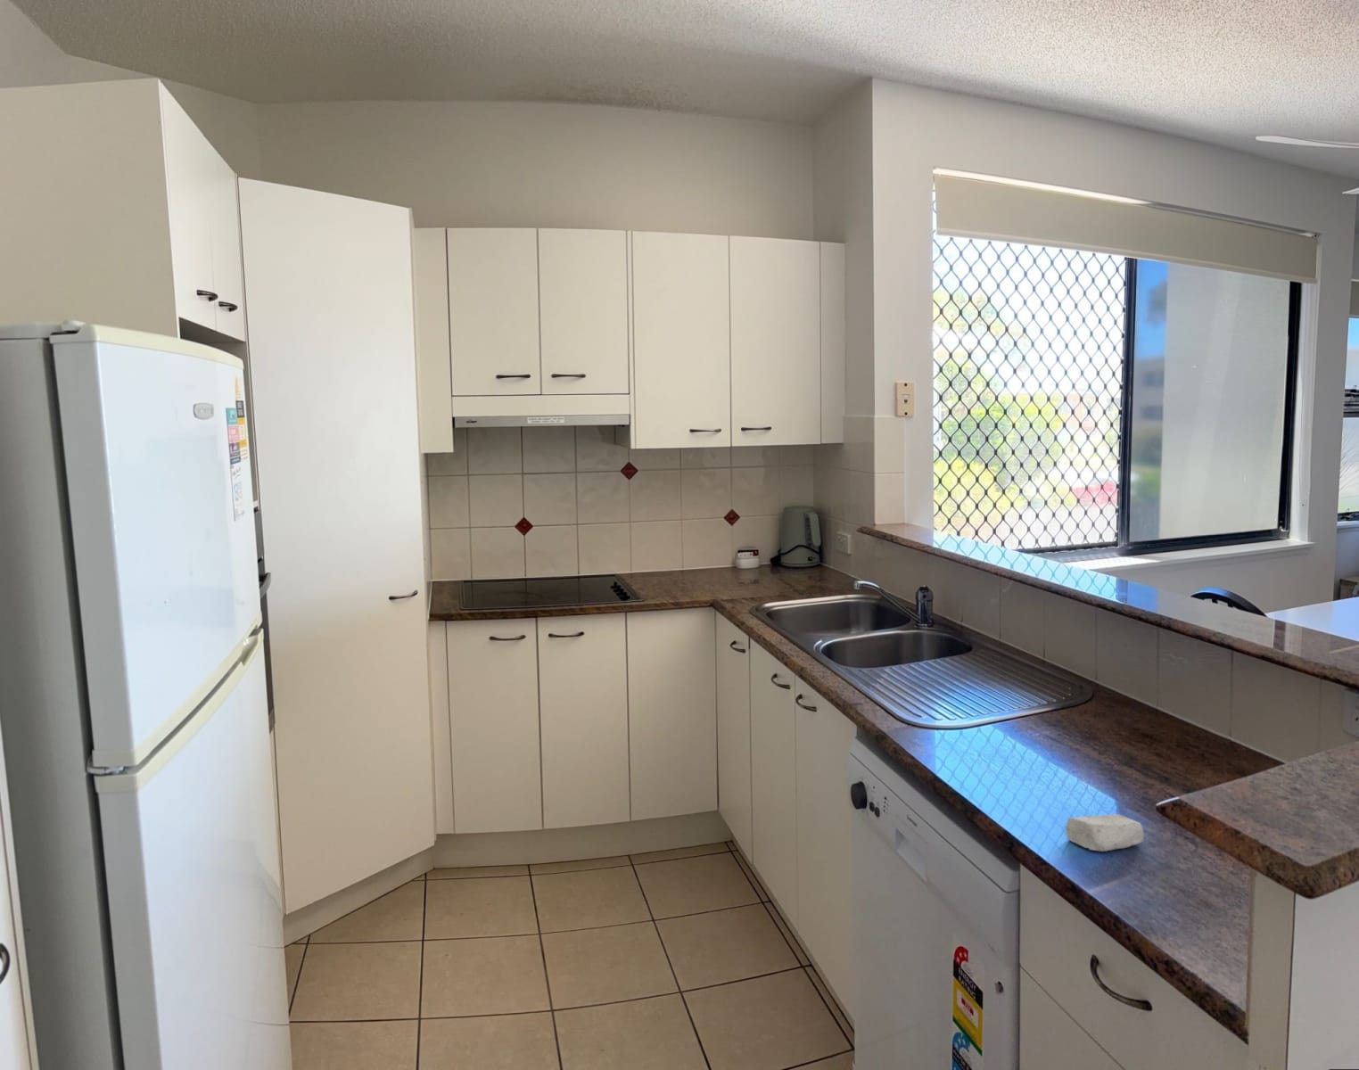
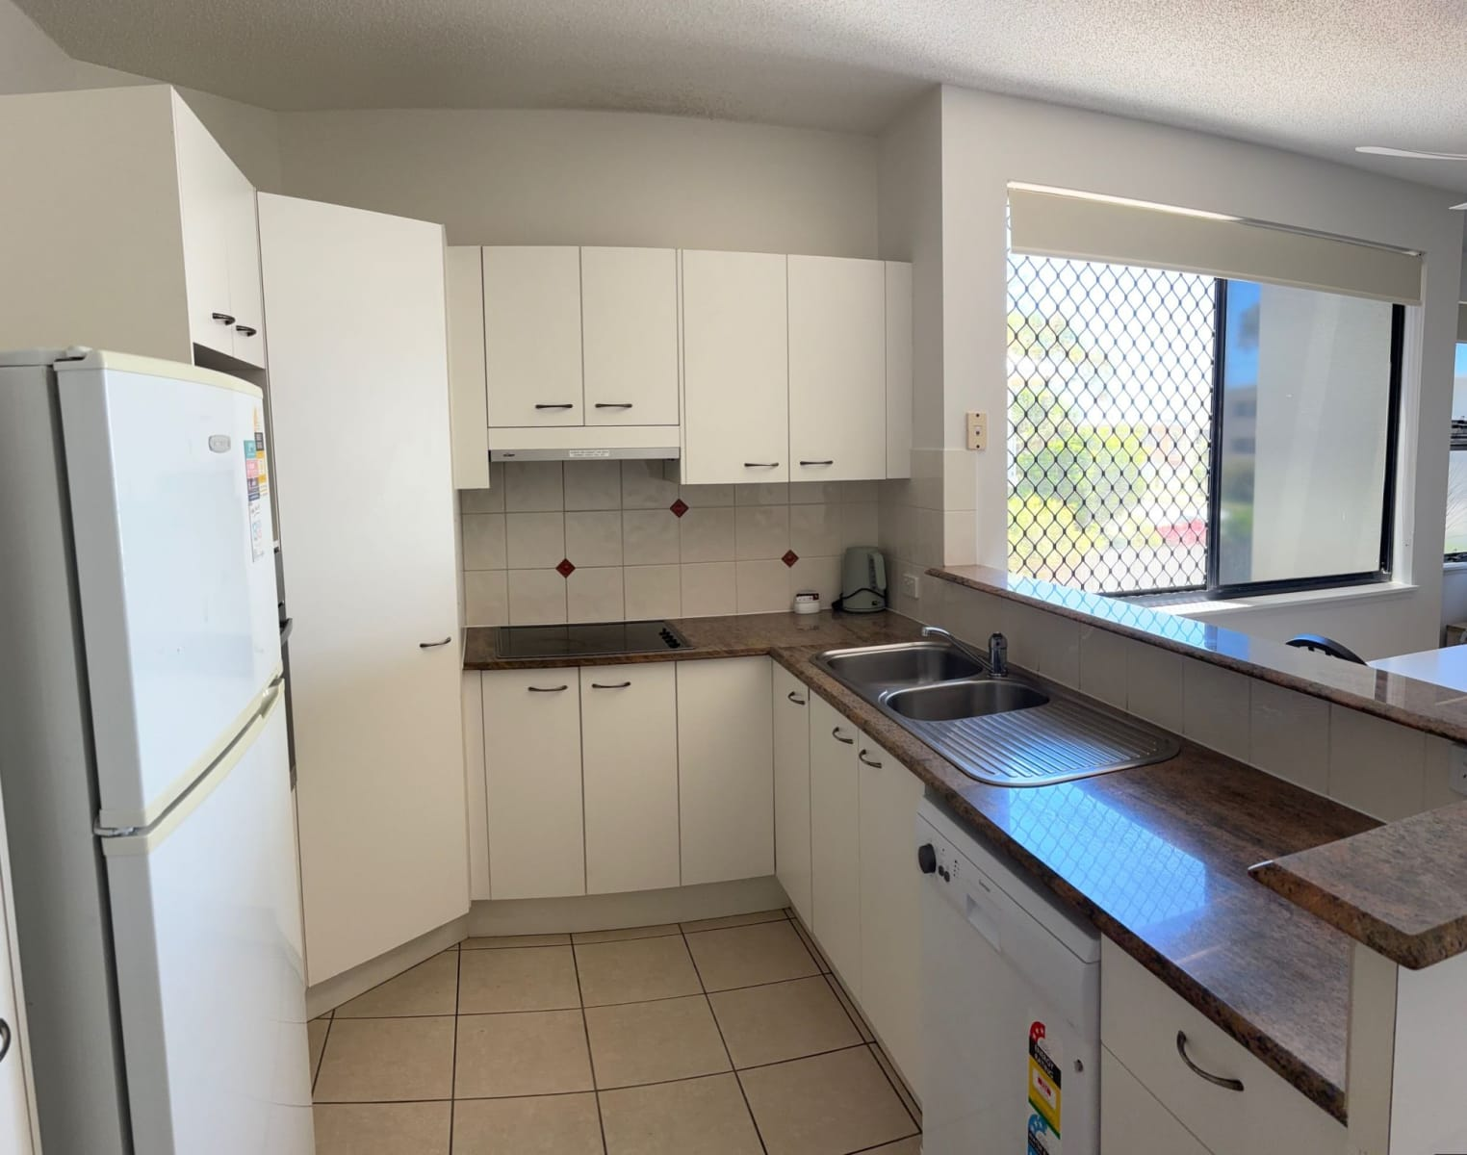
- soap bar [1064,813,1145,853]
